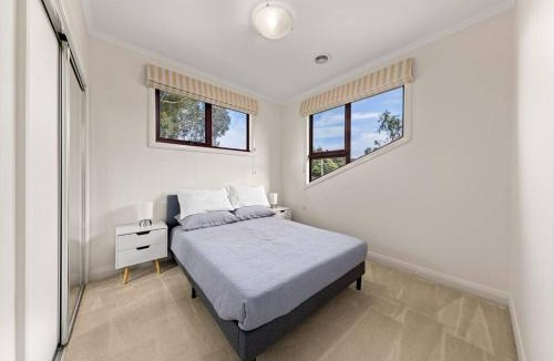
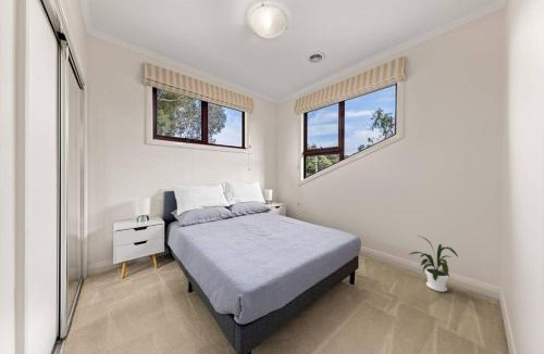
+ house plant [409,235,459,293]
